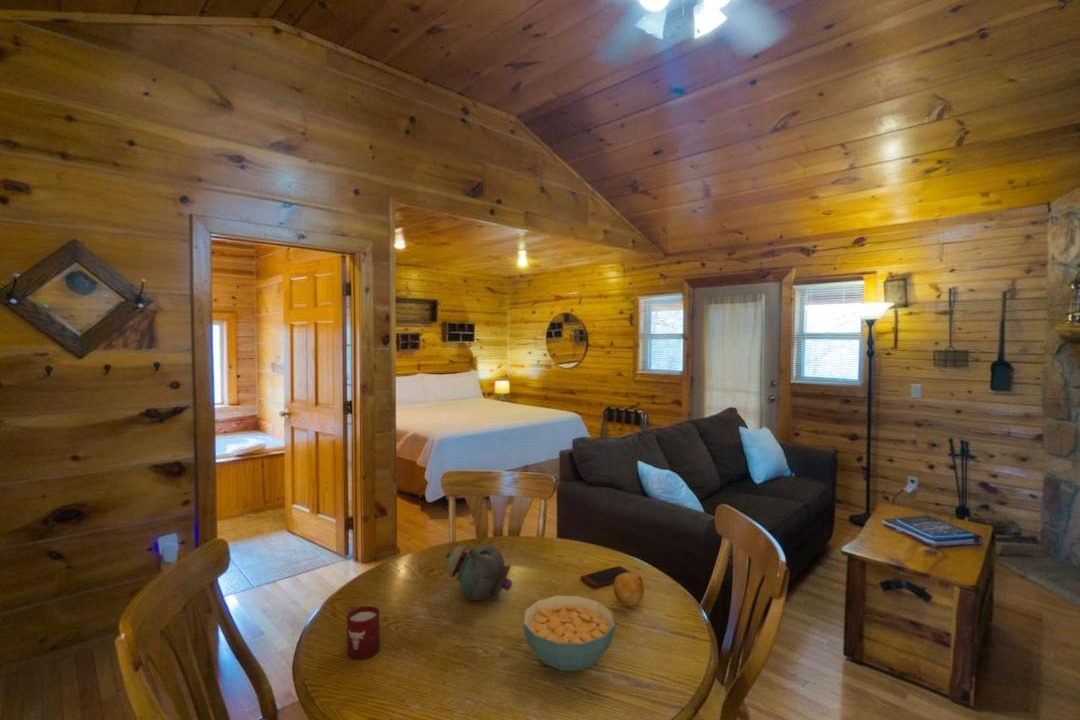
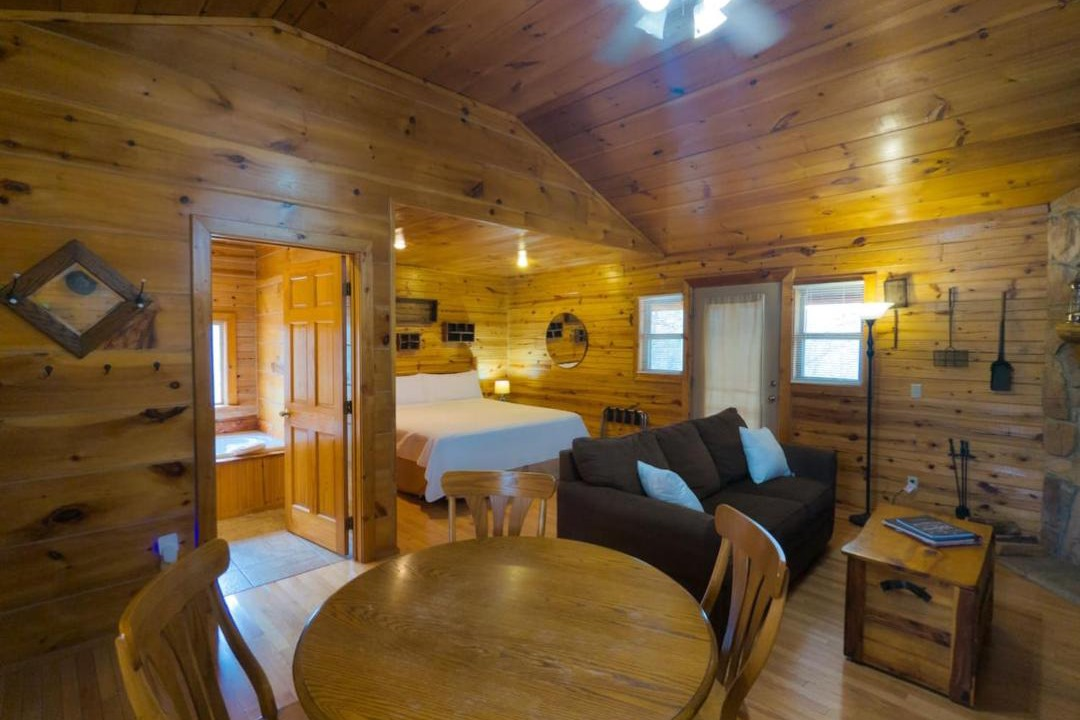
- smartphone [579,565,633,589]
- fruit [612,572,645,607]
- cup [346,605,381,661]
- teapot [443,543,513,602]
- cereal bowl [522,594,616,672]
